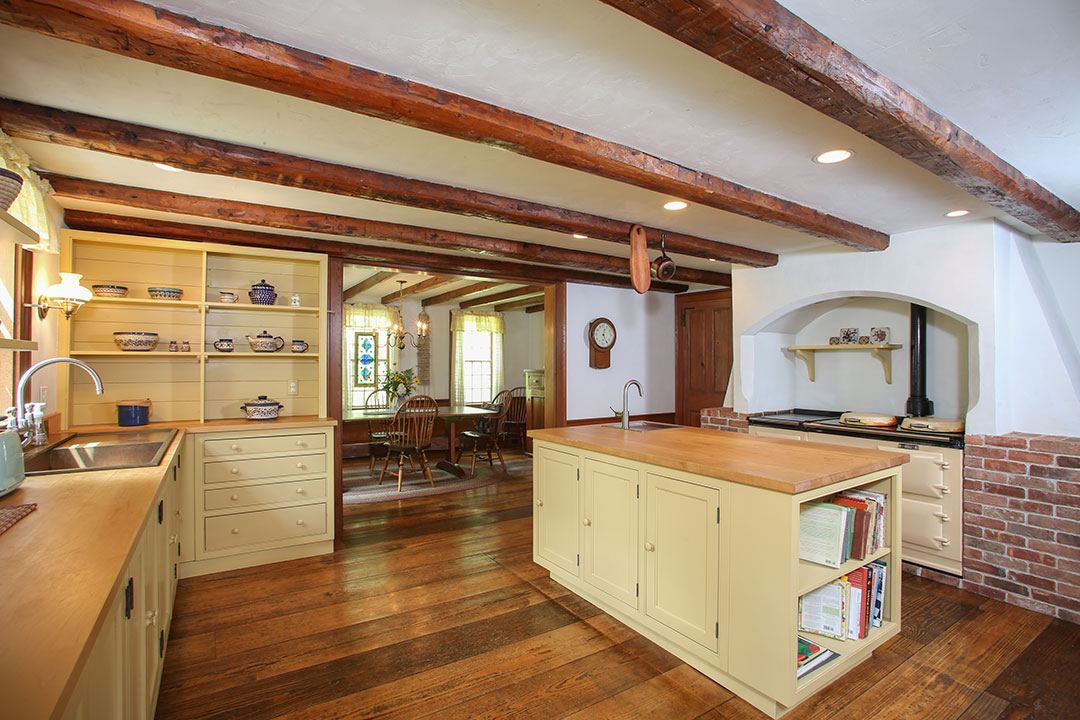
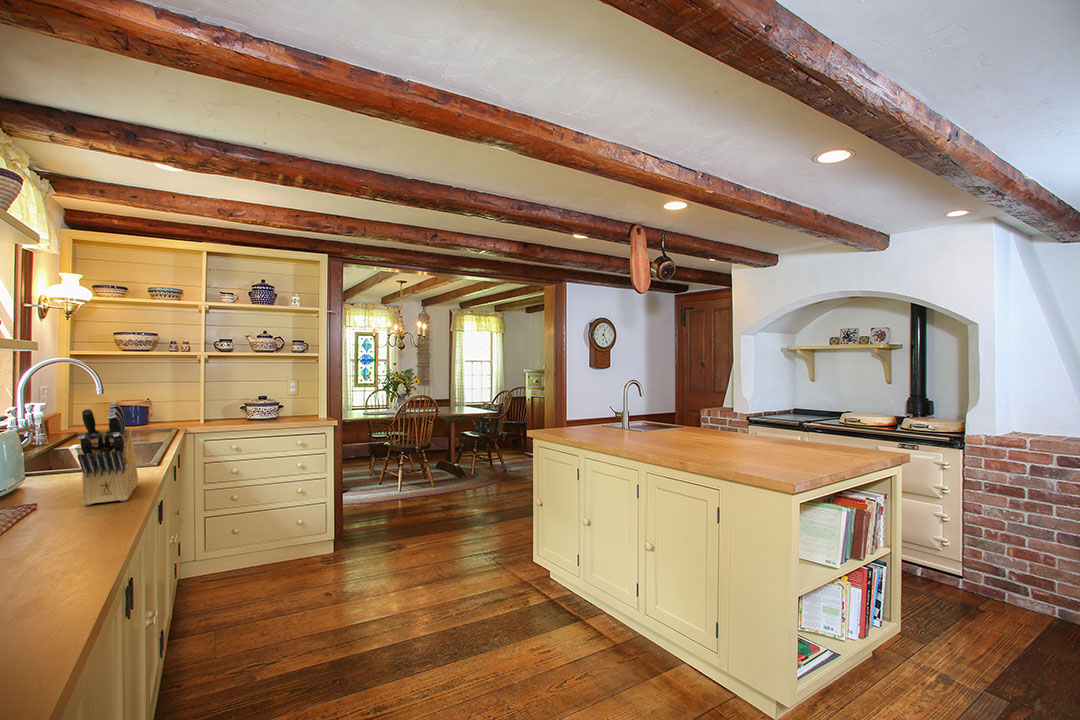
+ knife block [77,402,139,506]
